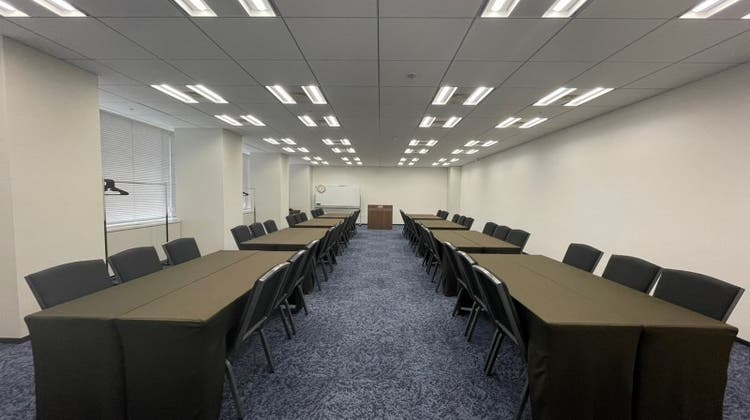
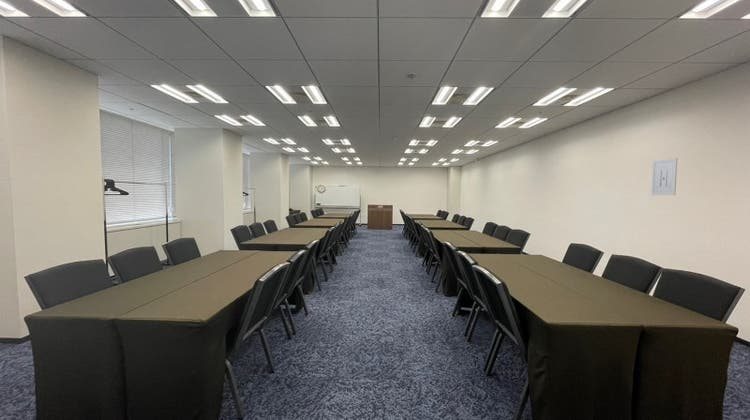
+ wall art [650,157,678,196]
